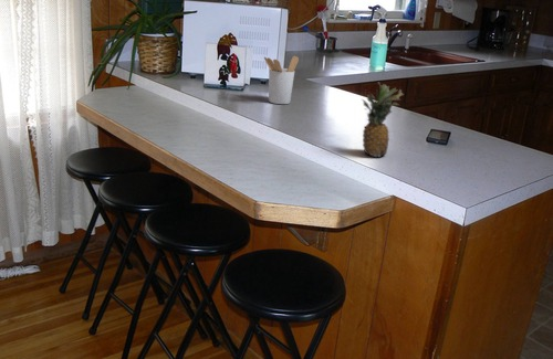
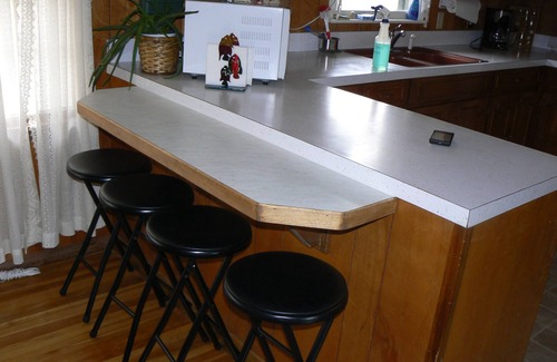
- fruit [361,82,405,158]
- utensil holder [263,55,300,105]
